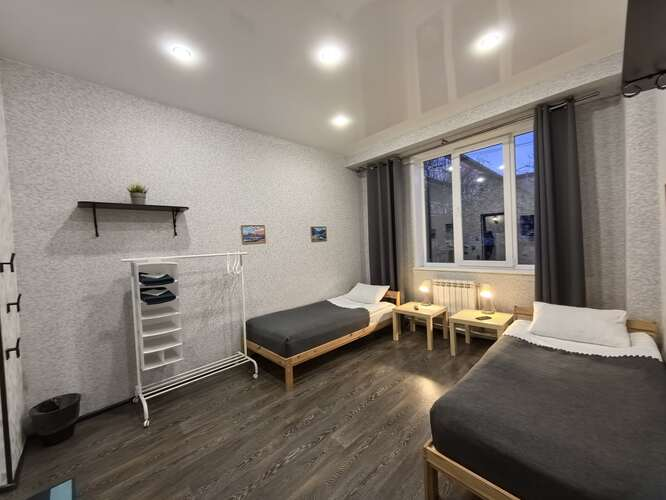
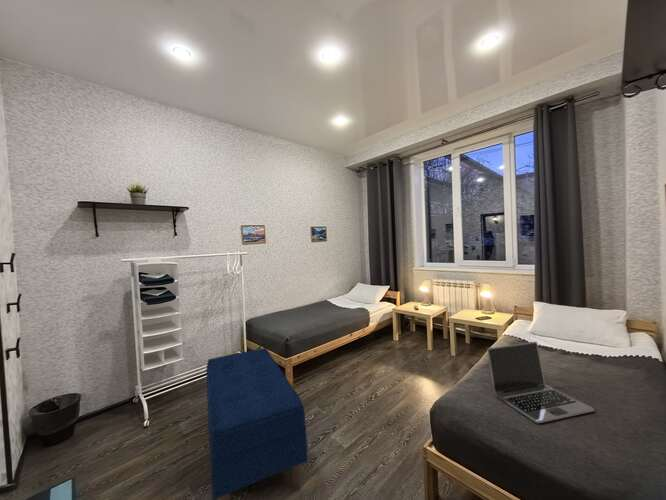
+ laptop [486,341,595,424]
+ bench [205,347,308,500]
